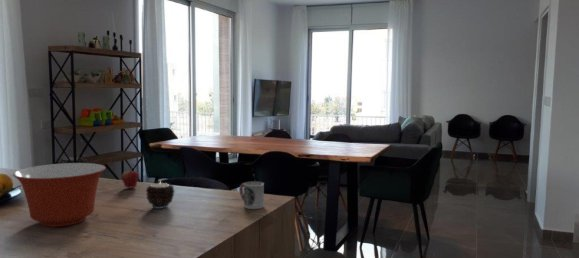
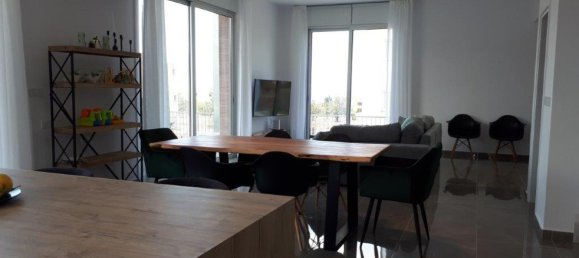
- cup [238,181,265,210]
- fruit [121,162,140,189]
- candle [145,179,176,210]
- mixing bowl [12,162,107,228]
